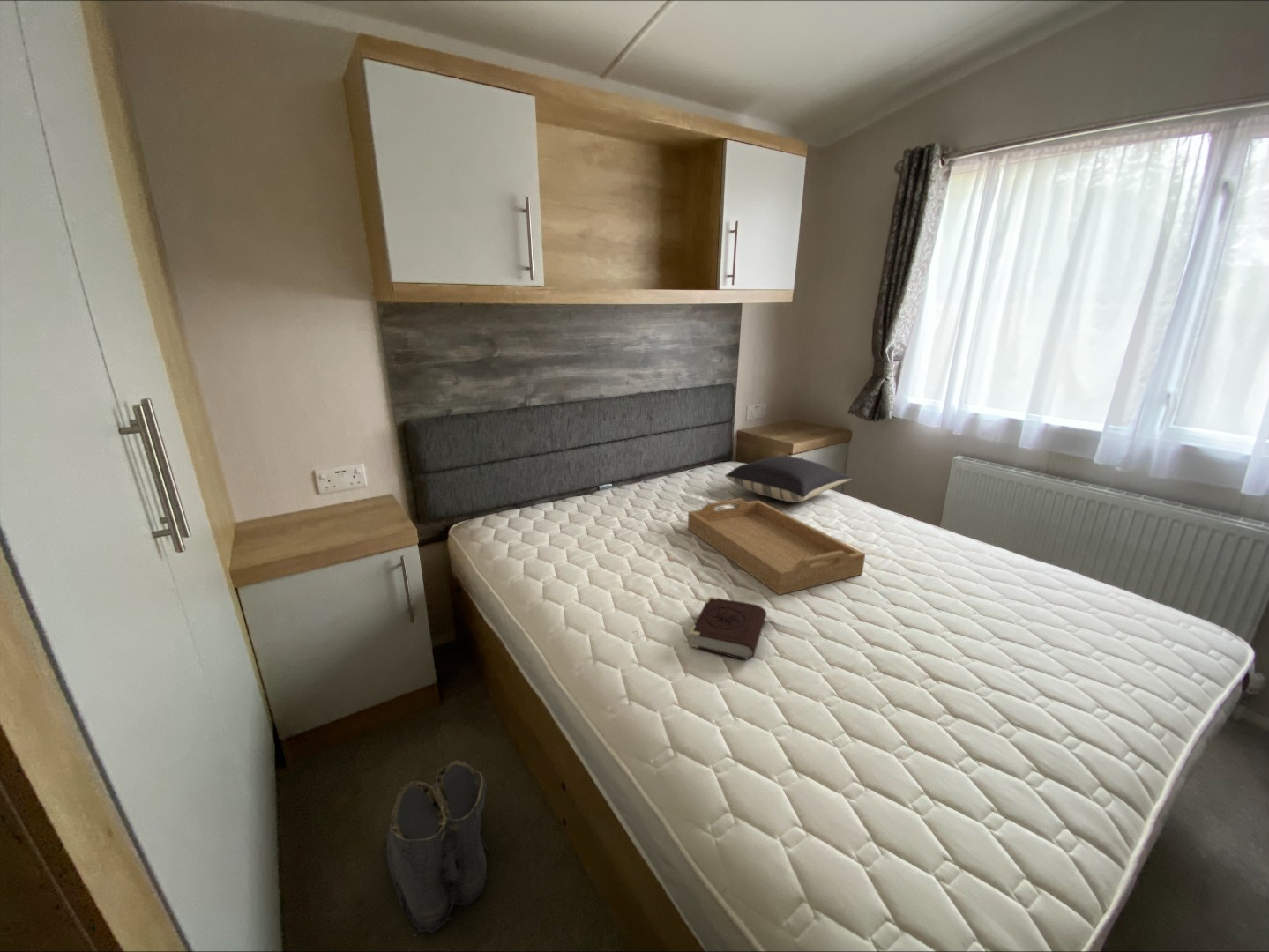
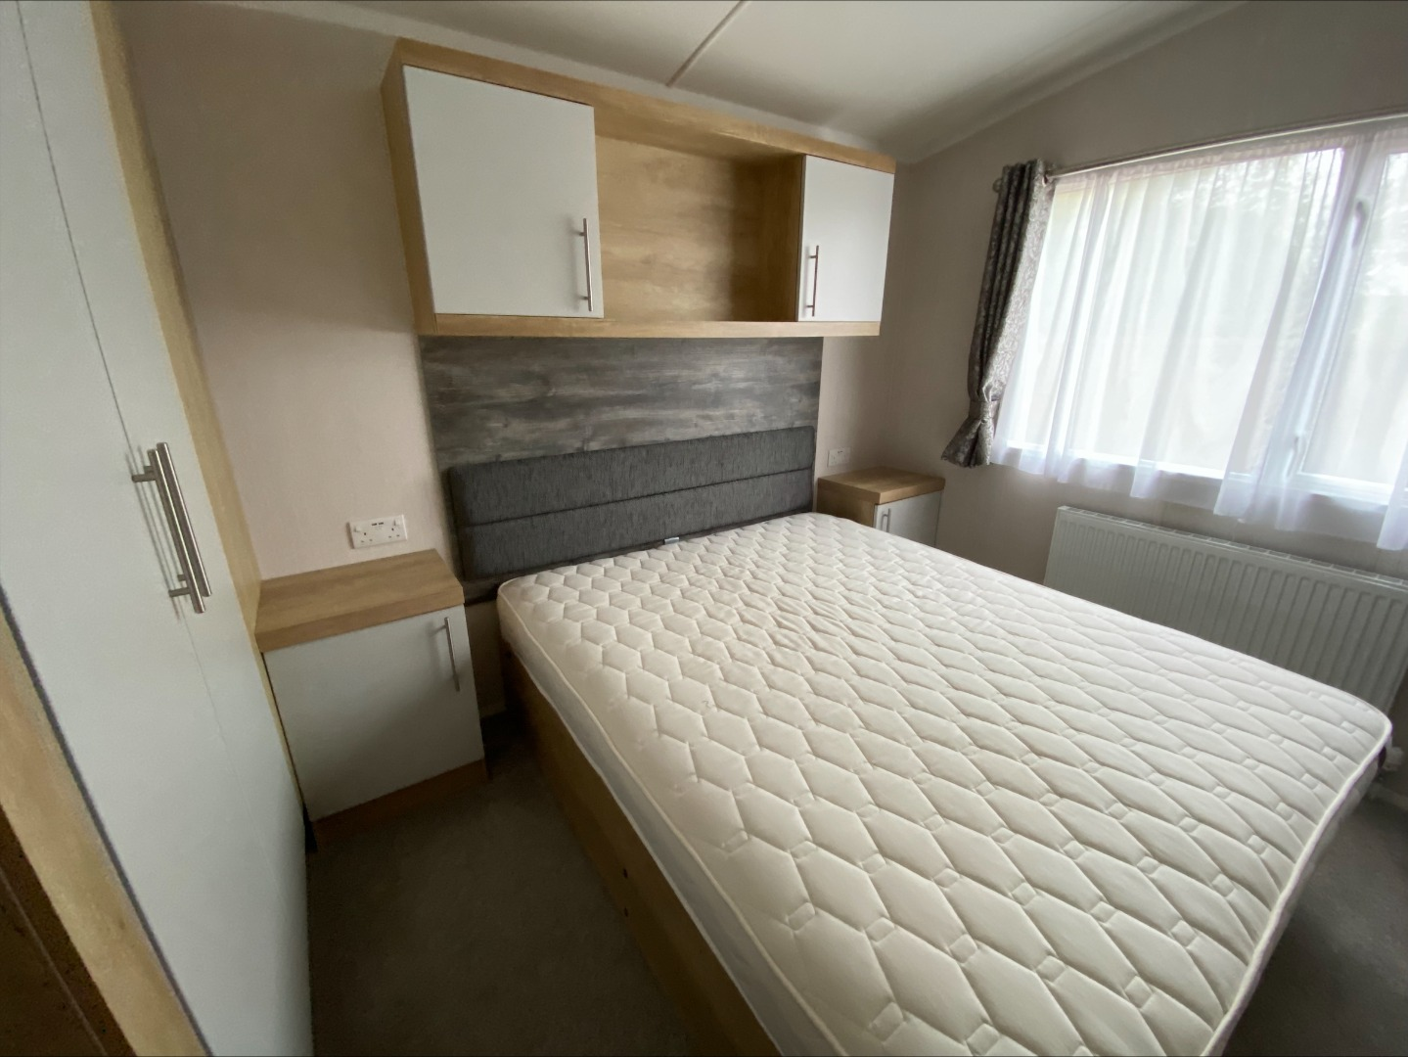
- book [688,596,767,661]
- boots [382,760,489,938]
- serving tray [687,497,866,596]
- pillow [724,455,853,503]
